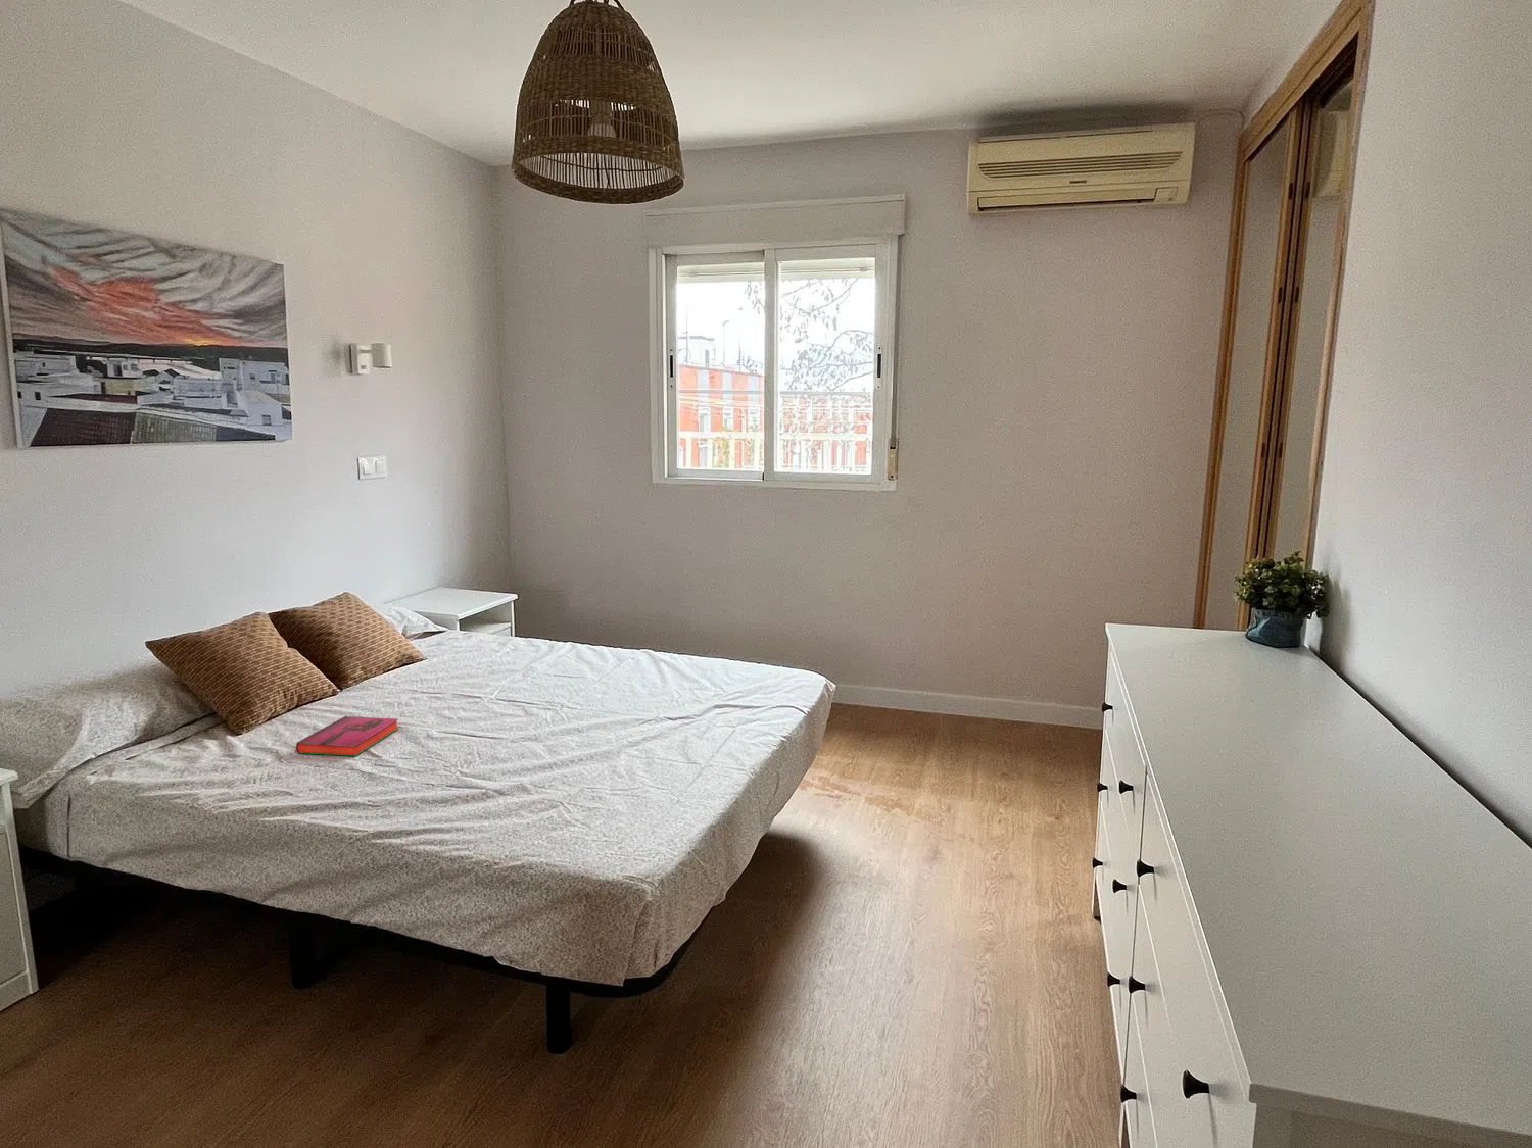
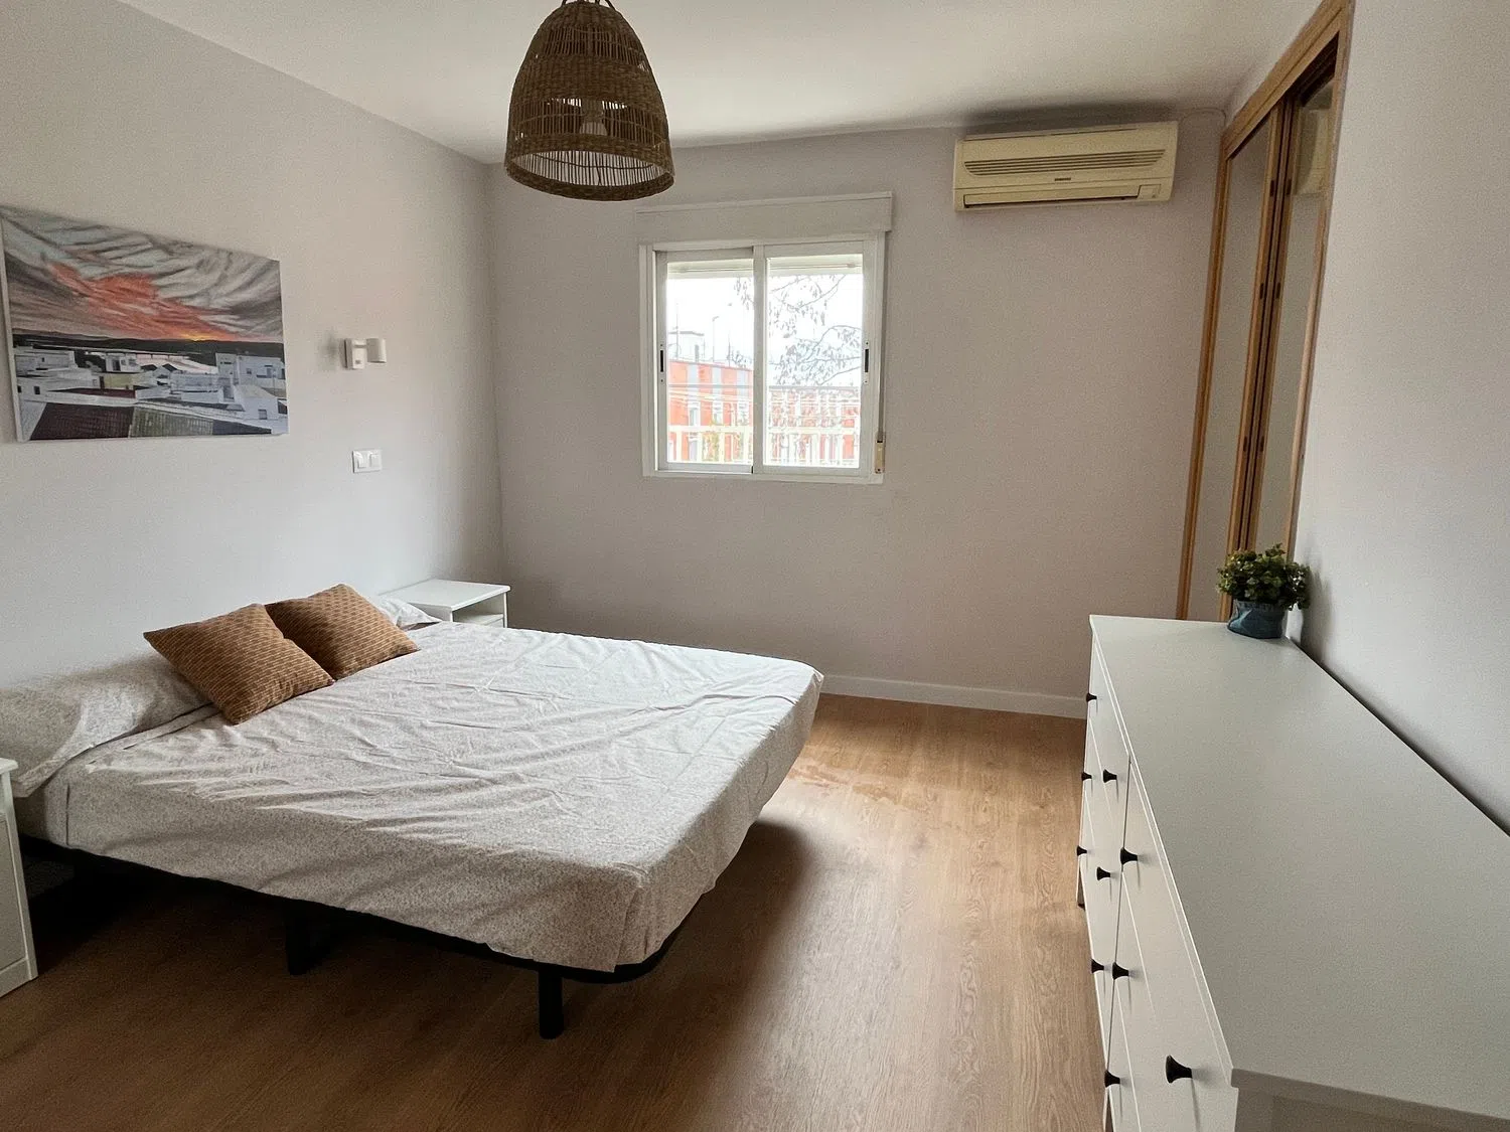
- hardback book [296,715,399,757]
